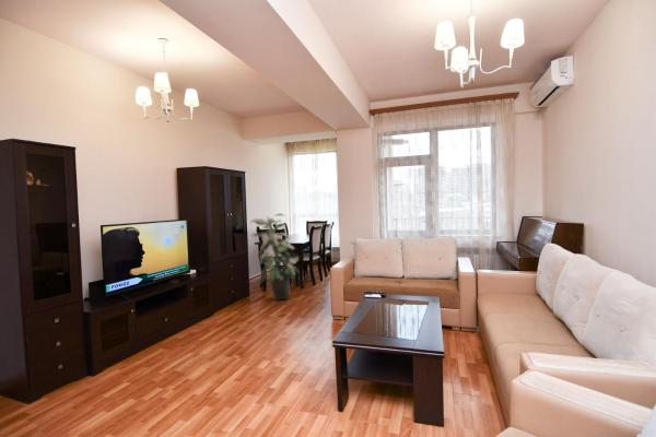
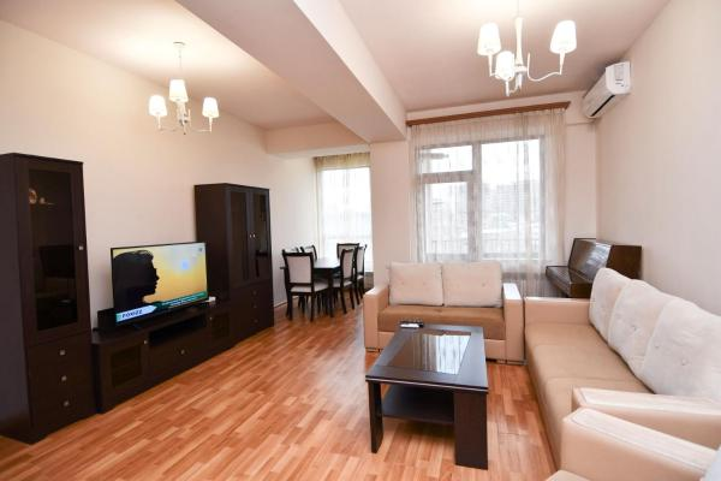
- indoor plant [249,213,301,302]
